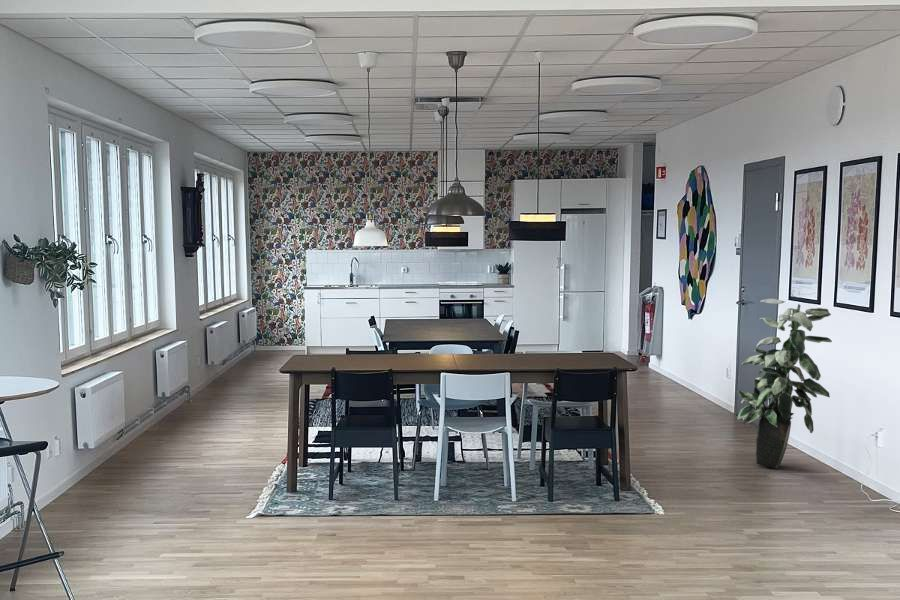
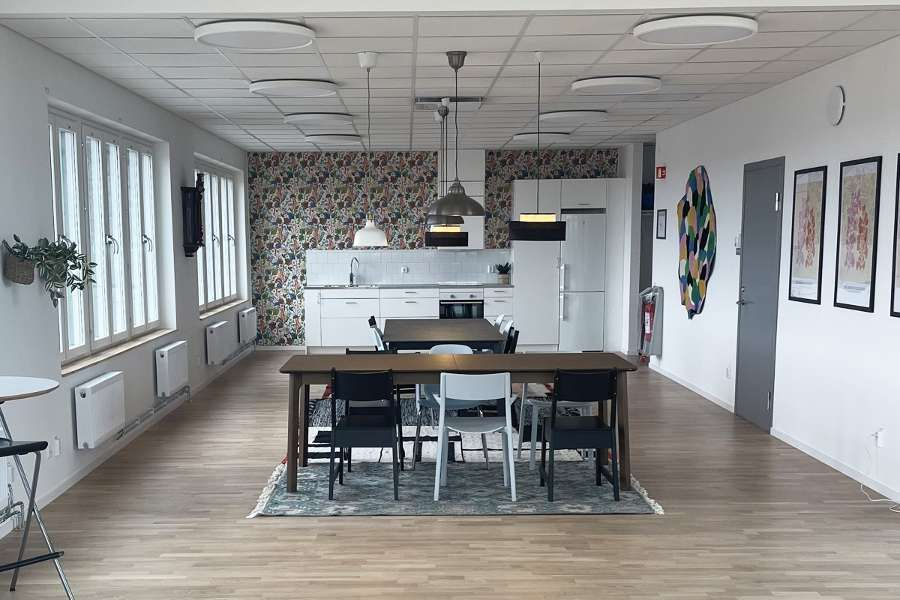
- indoor plant [736,298,833,470]
